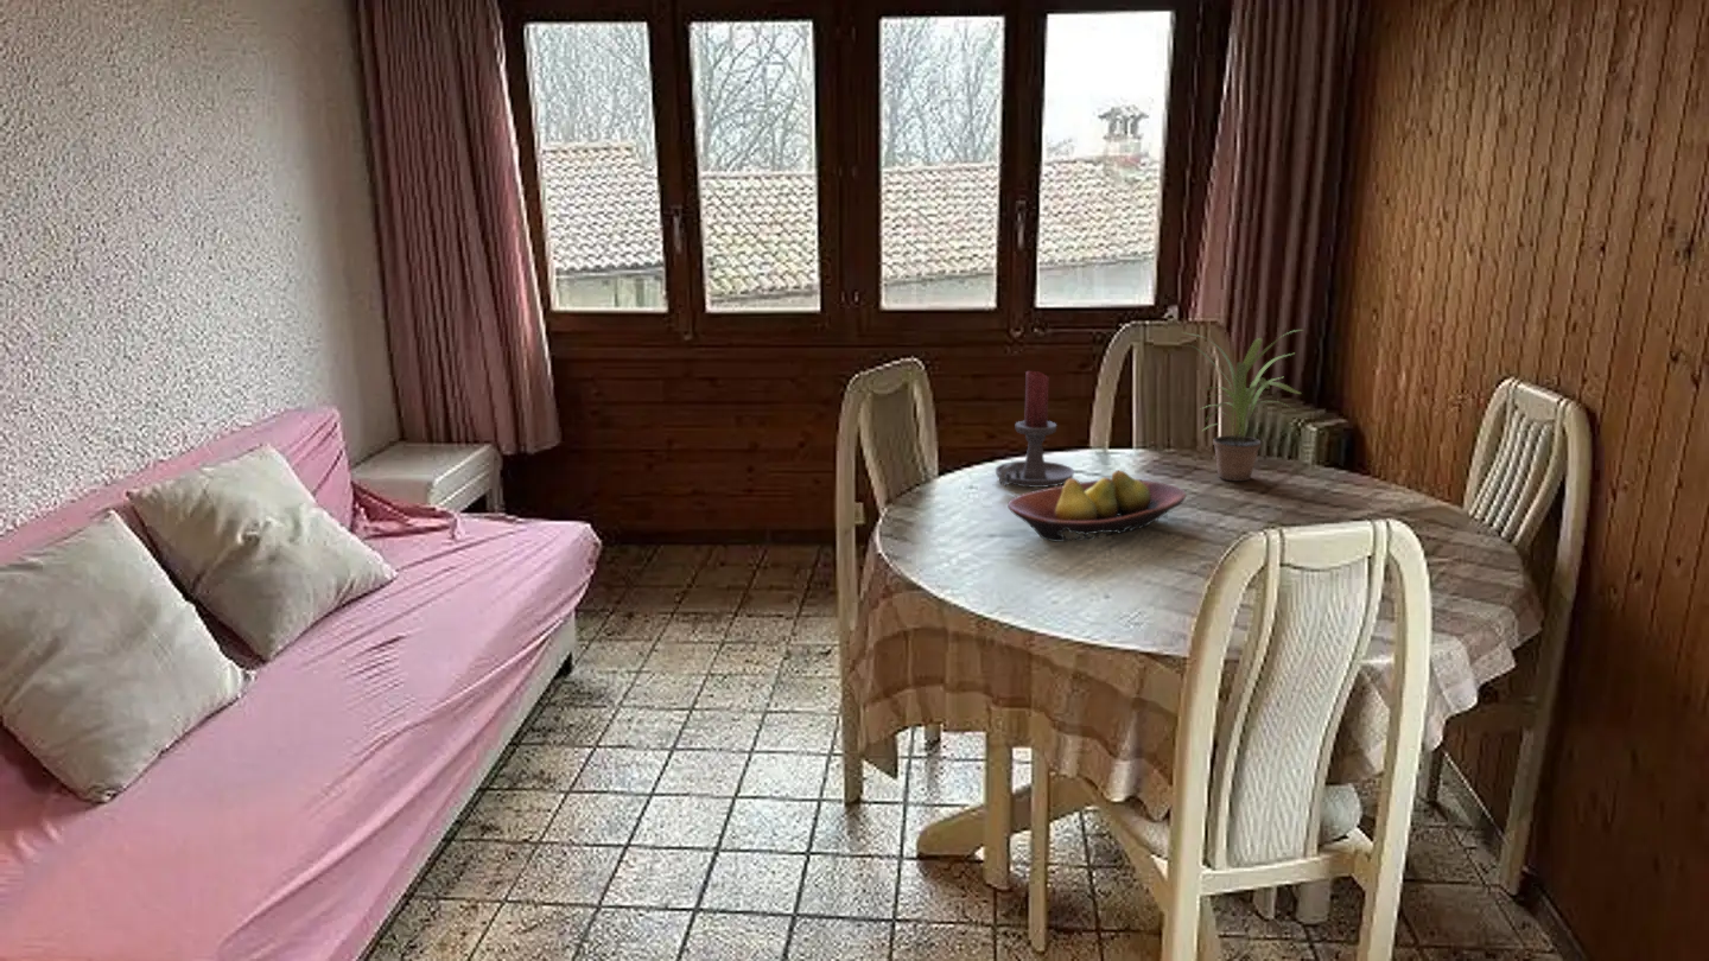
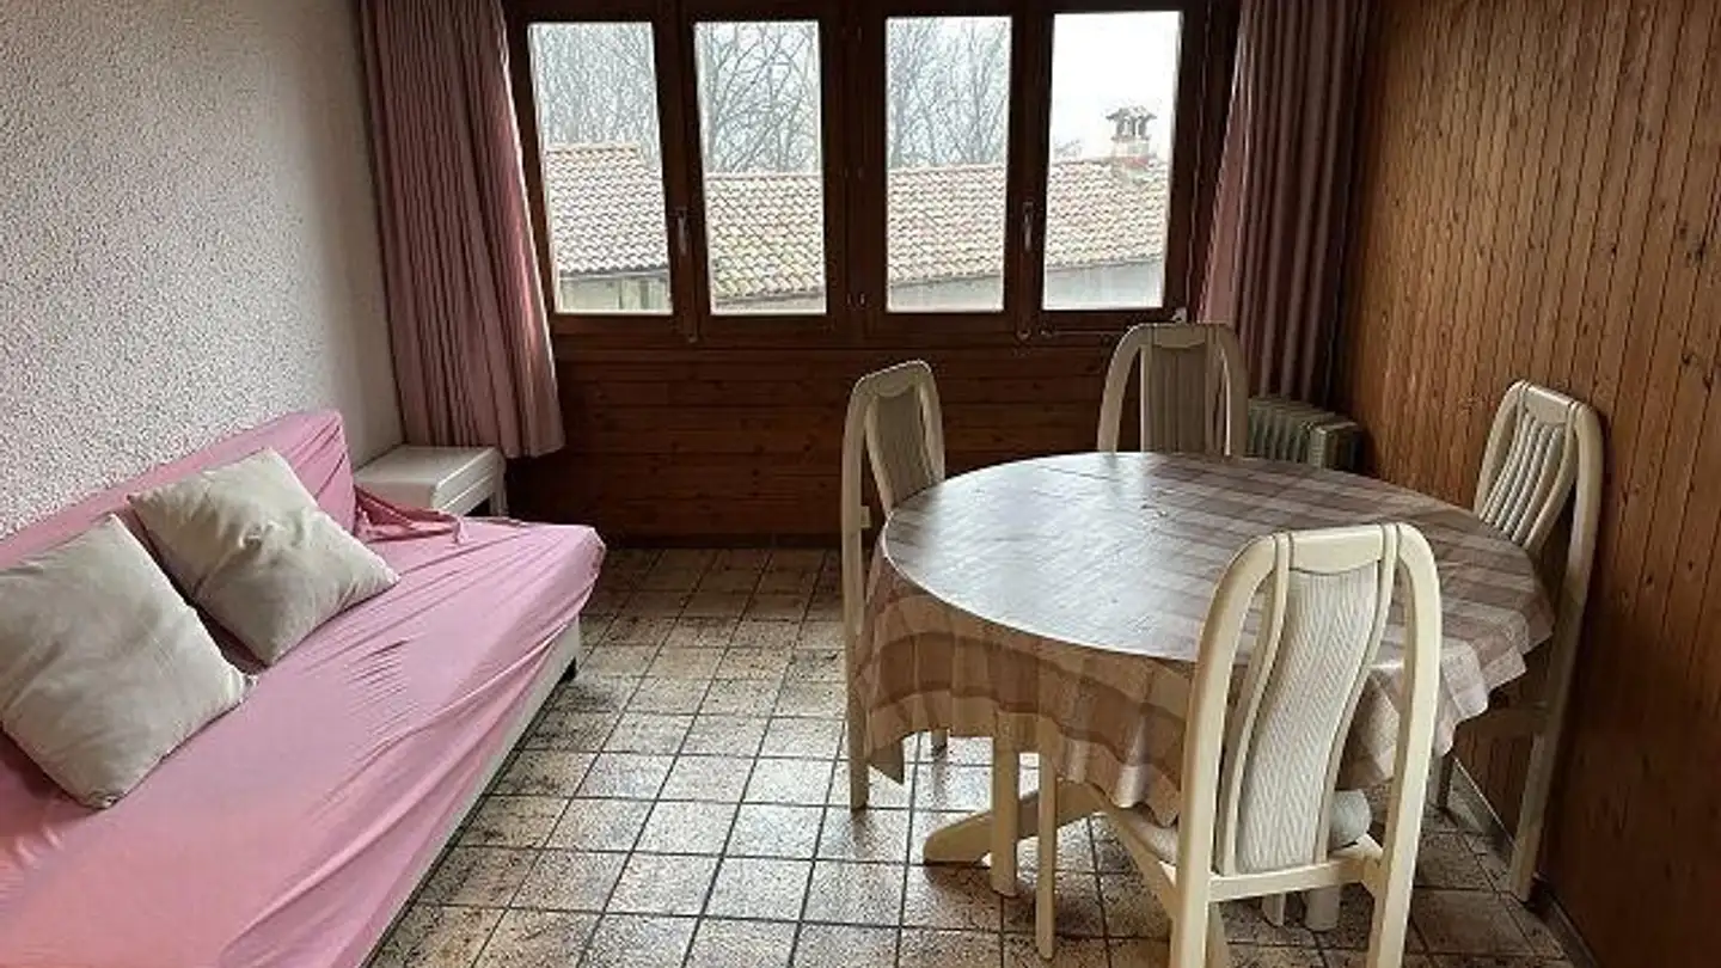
- candle holder [993,370,1075,489]
- potted plant [1181,329,1304,482]
- fruit bowl [1006,470,1187,543]
